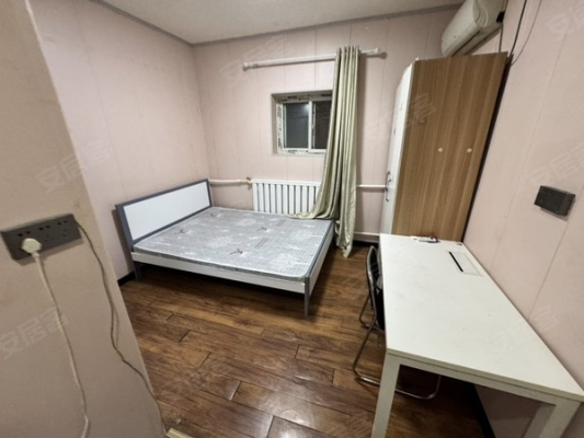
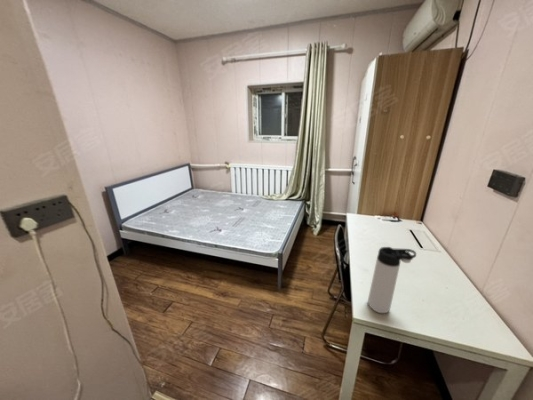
+ thermos bottle [367,246,417,314]
